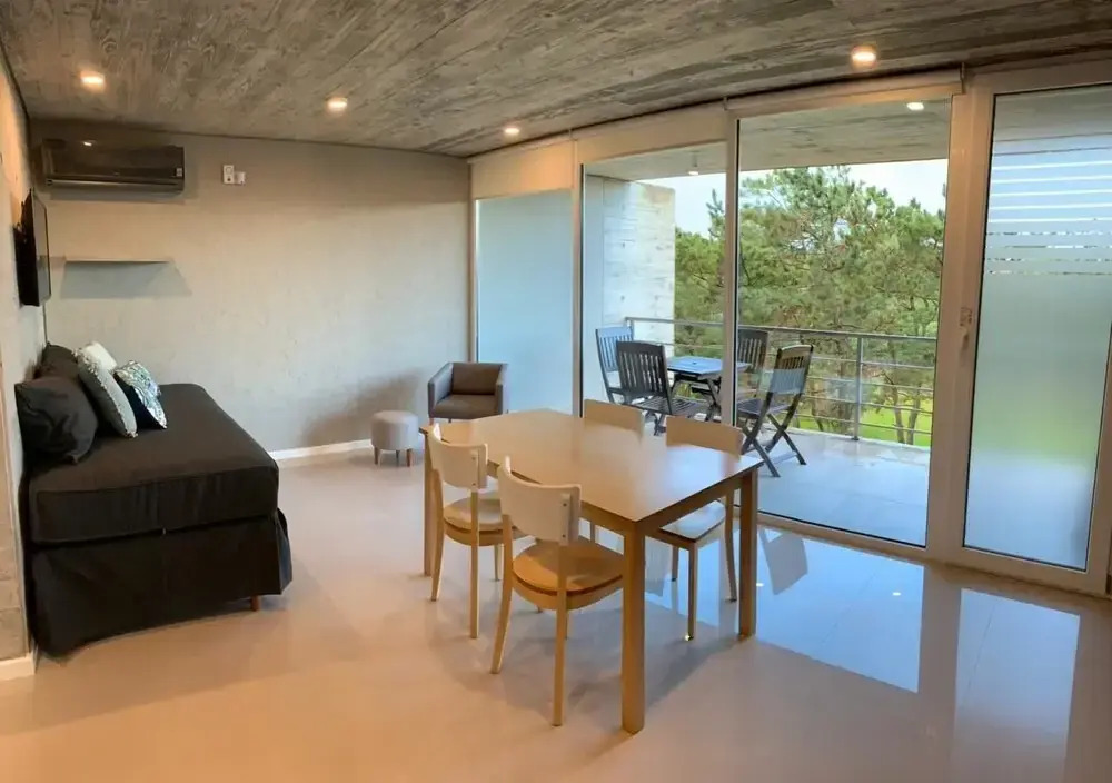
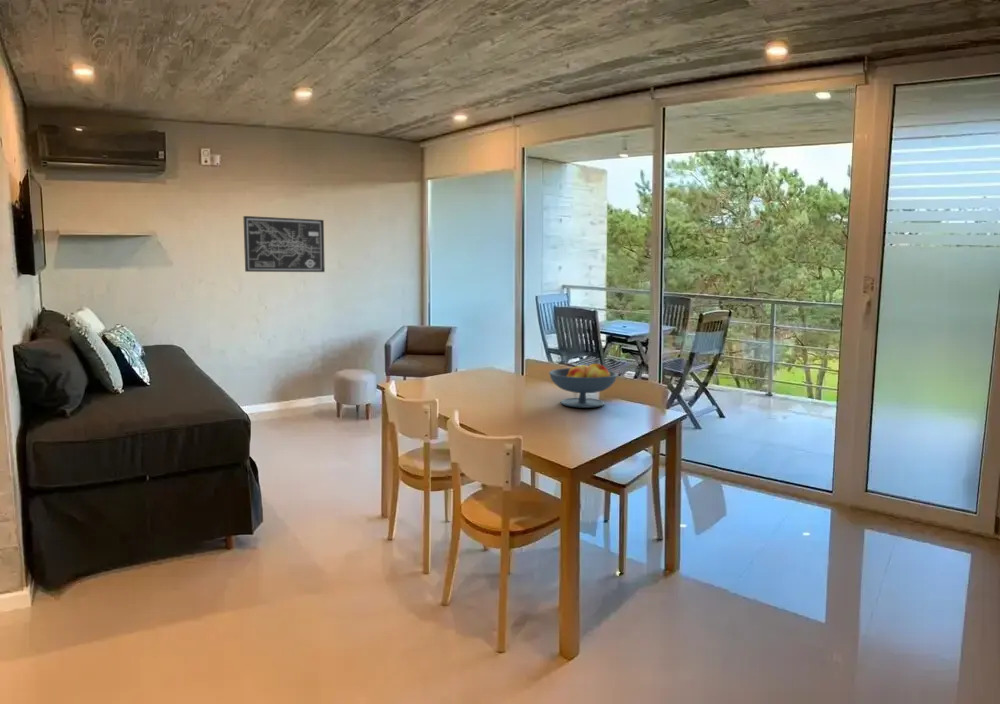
+ wall art [242,215,326,273]
+ fruit bowl [548,362,619,409]
